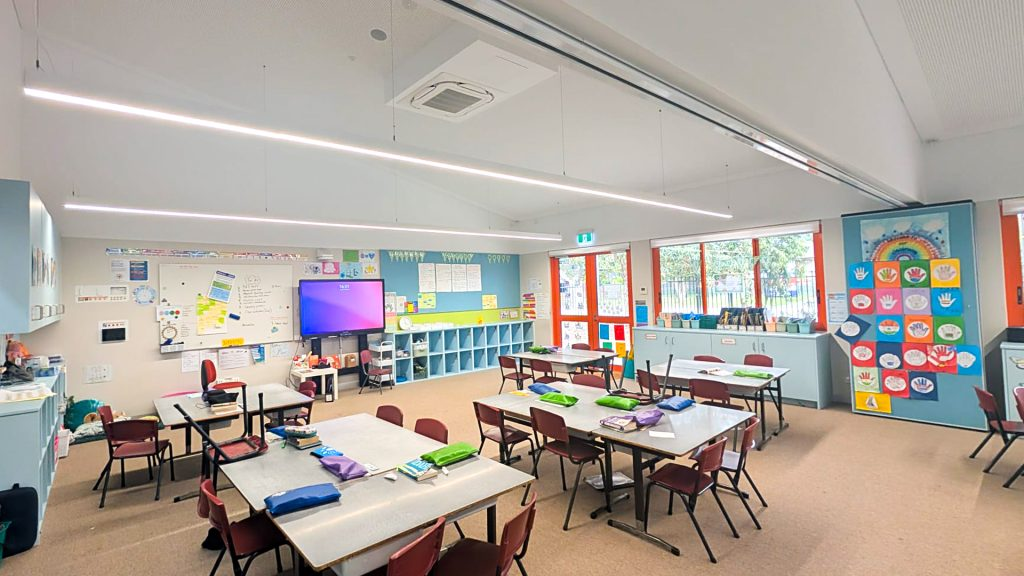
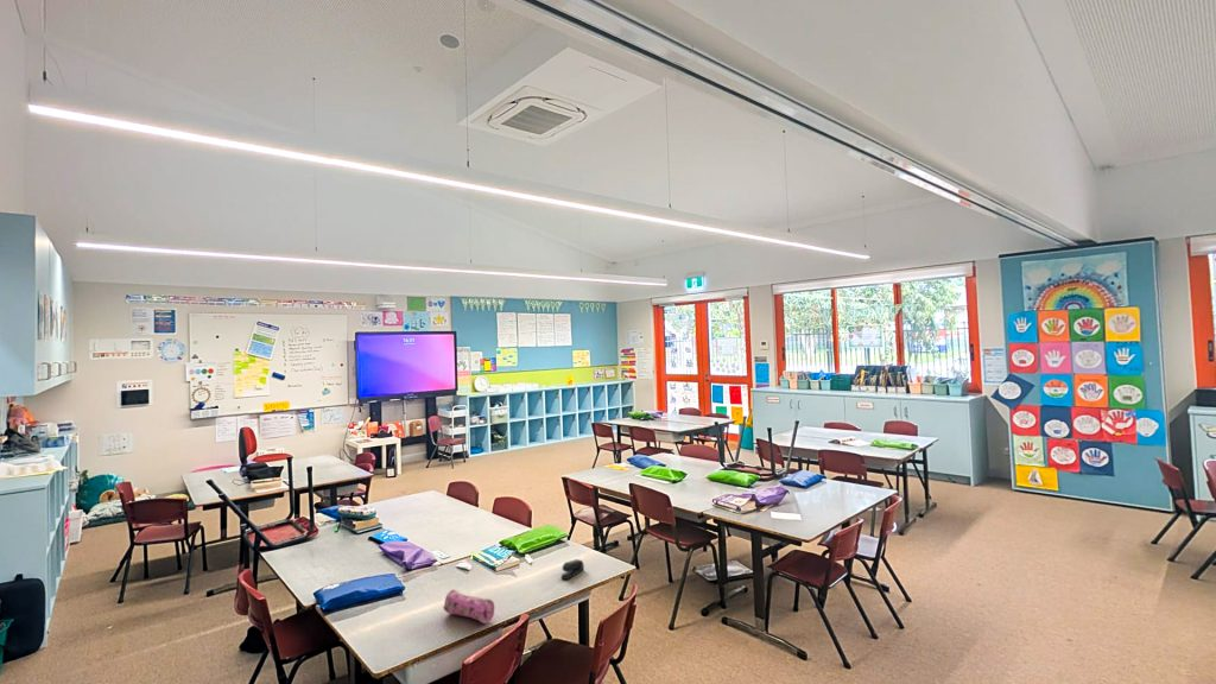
+ pencil case [442,589,495,625]
+ stapler [560,558,585,581]
